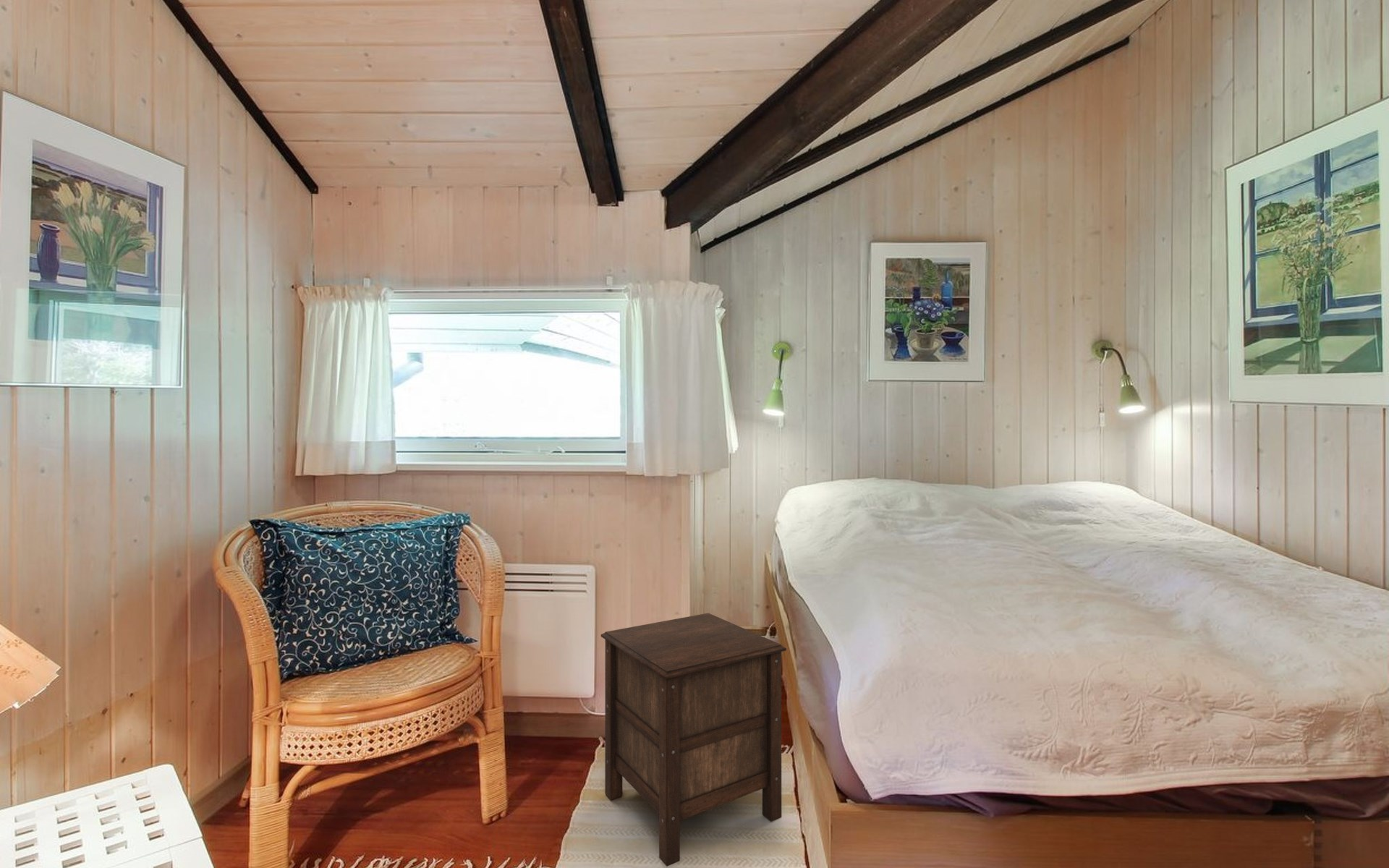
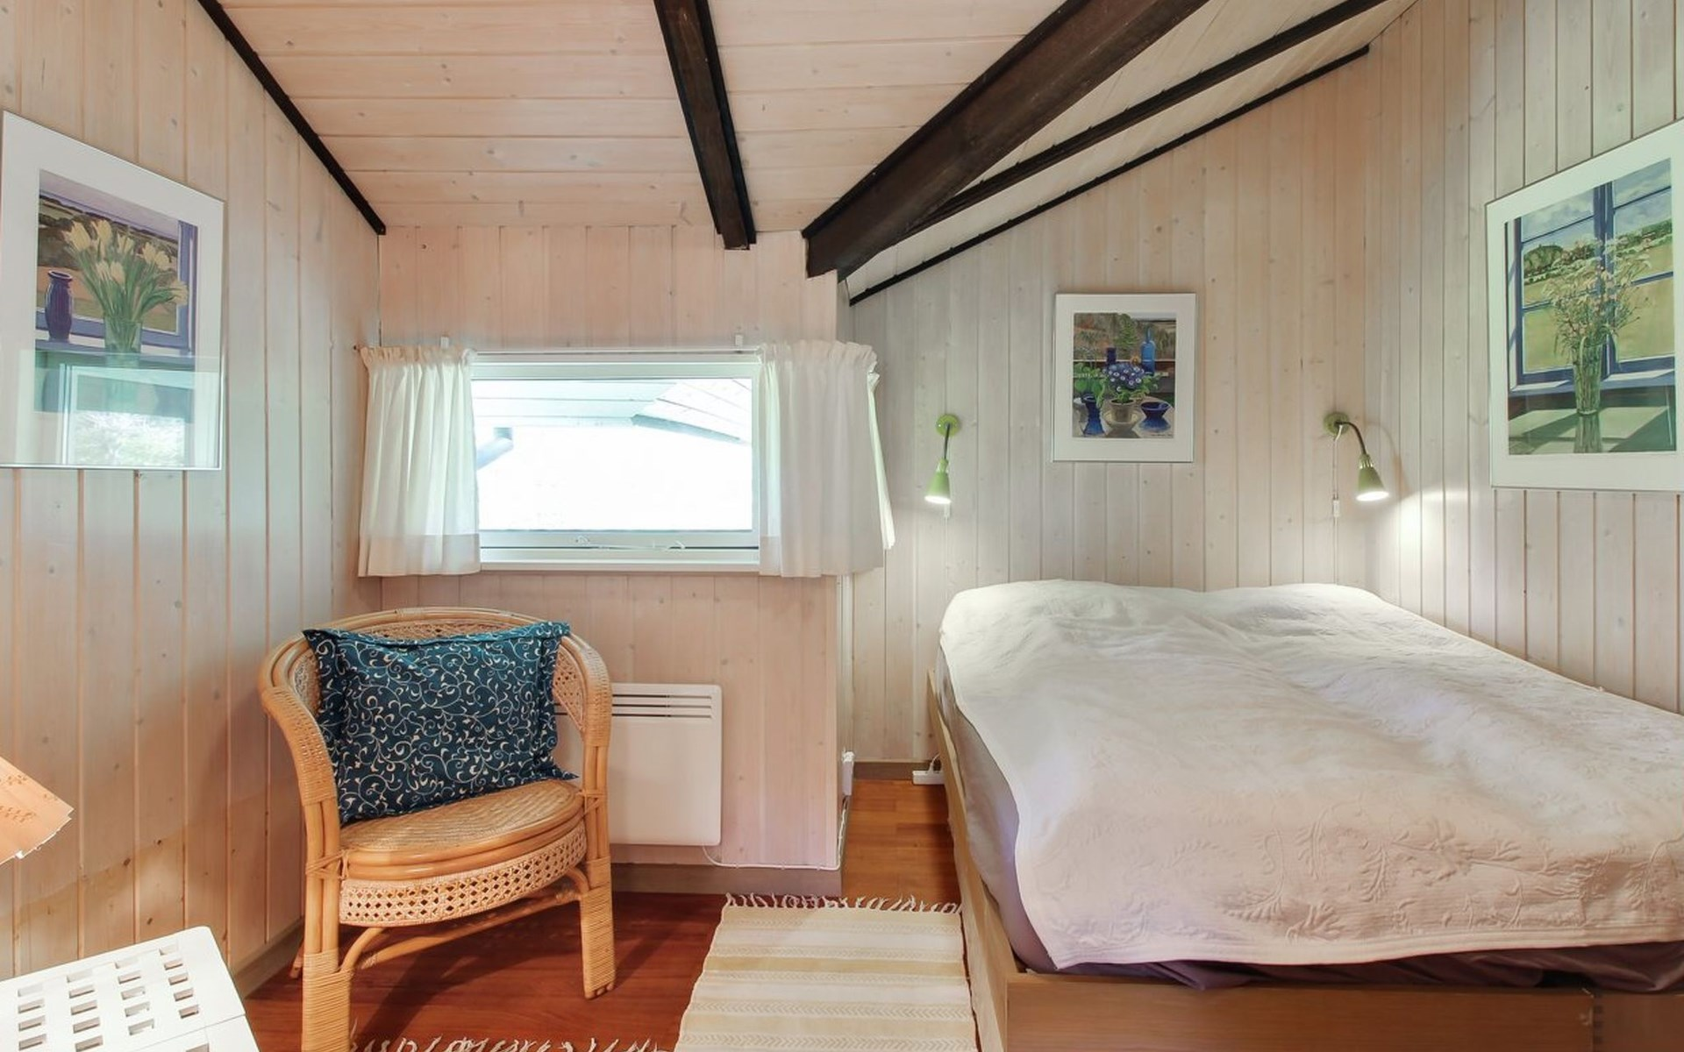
- nightstand [600,613,787,867]
